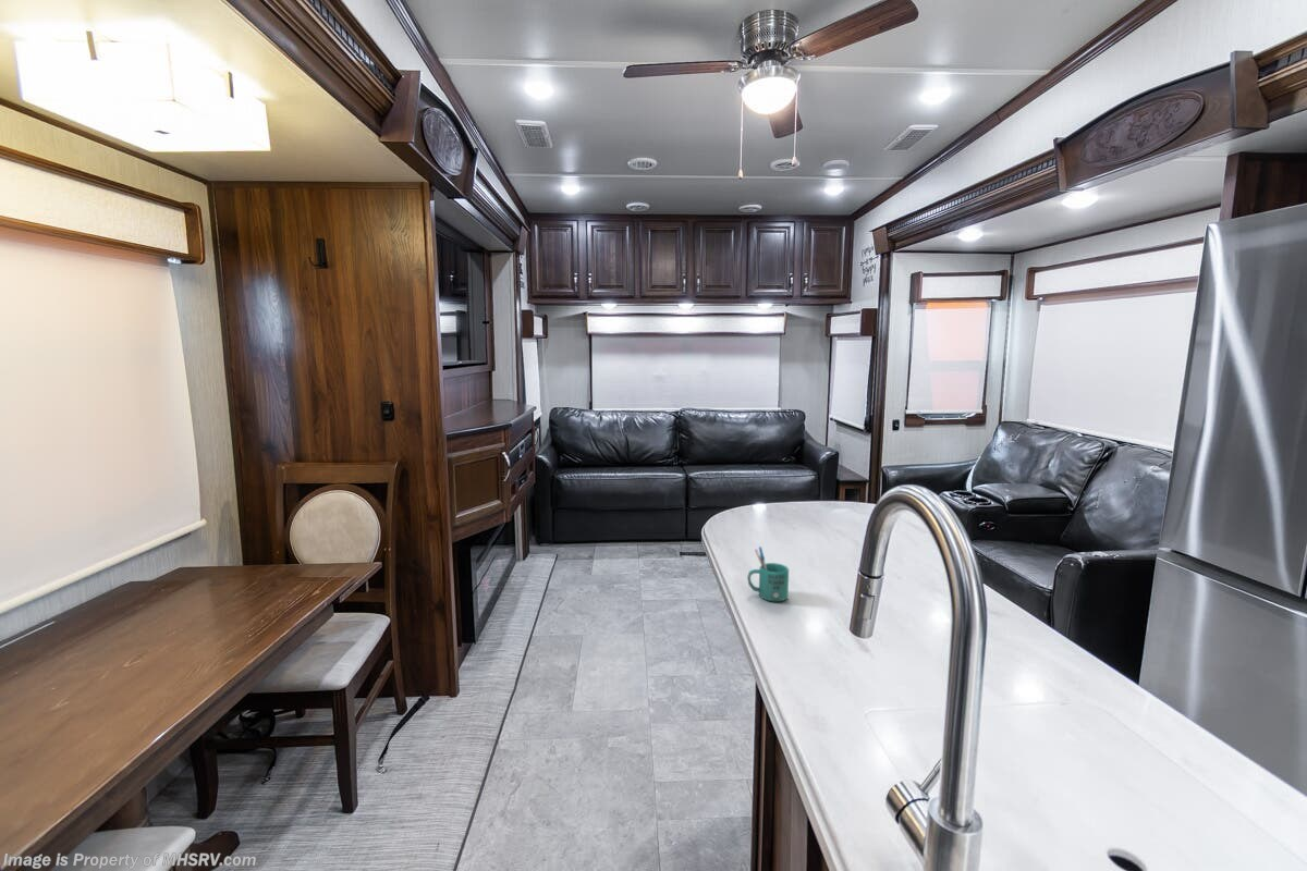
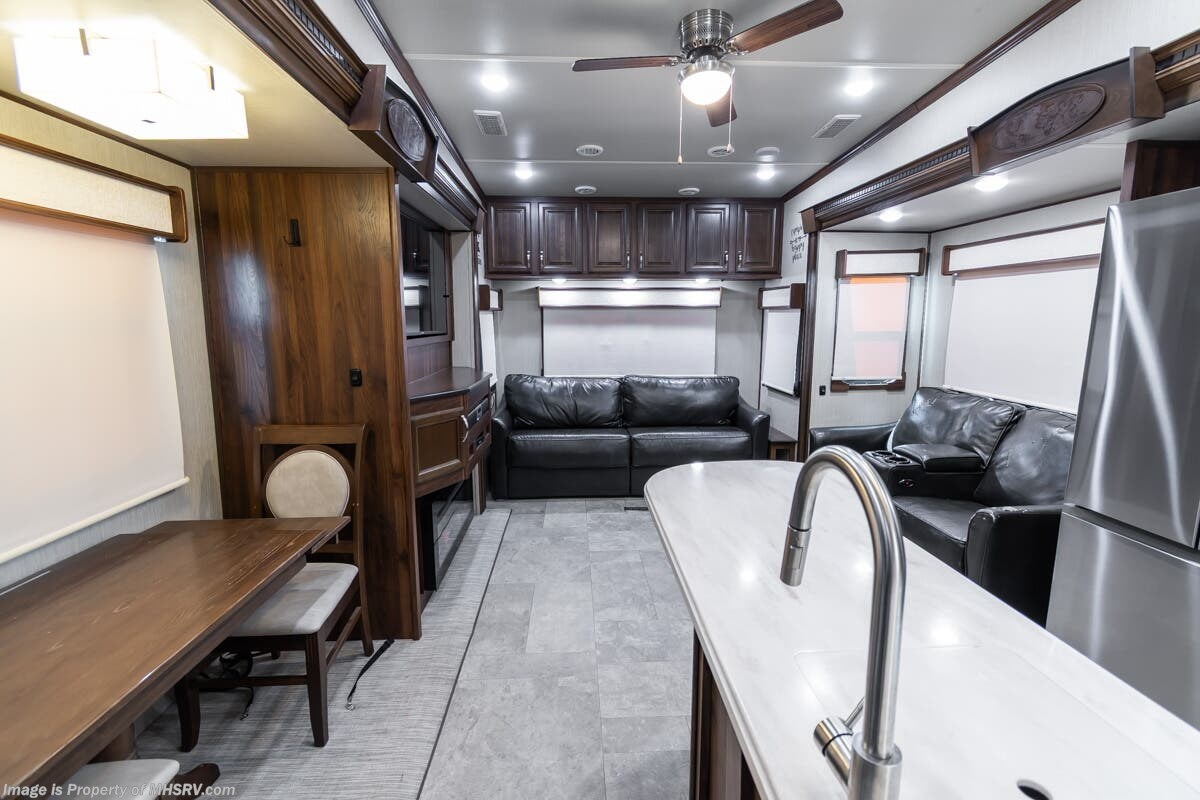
- mug [746,545,790,602]
